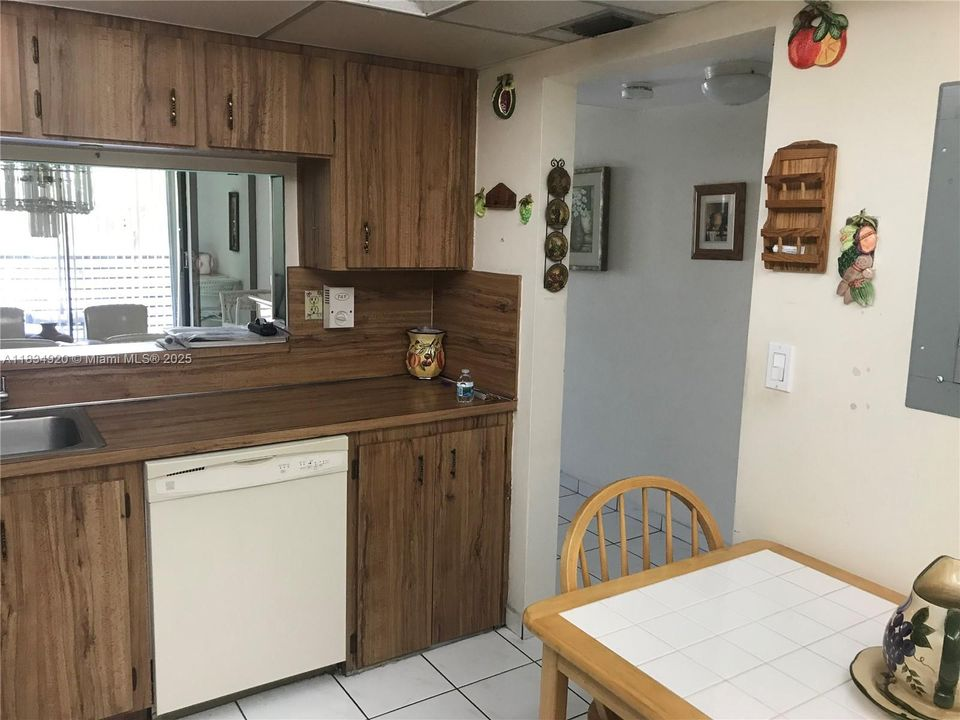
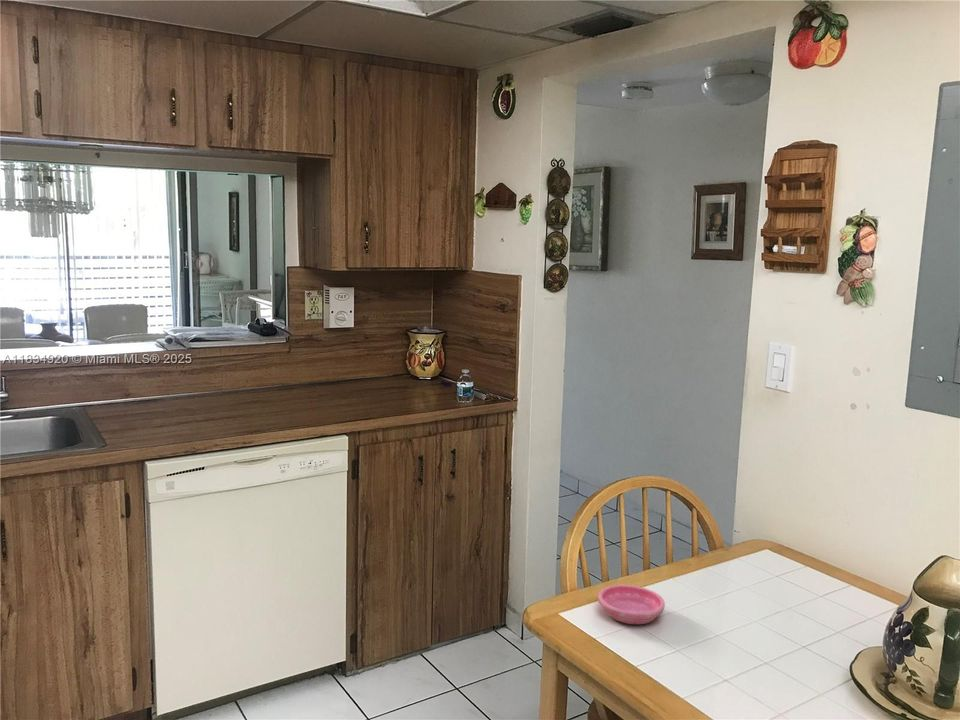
+ saucer [597,584,666,625]
